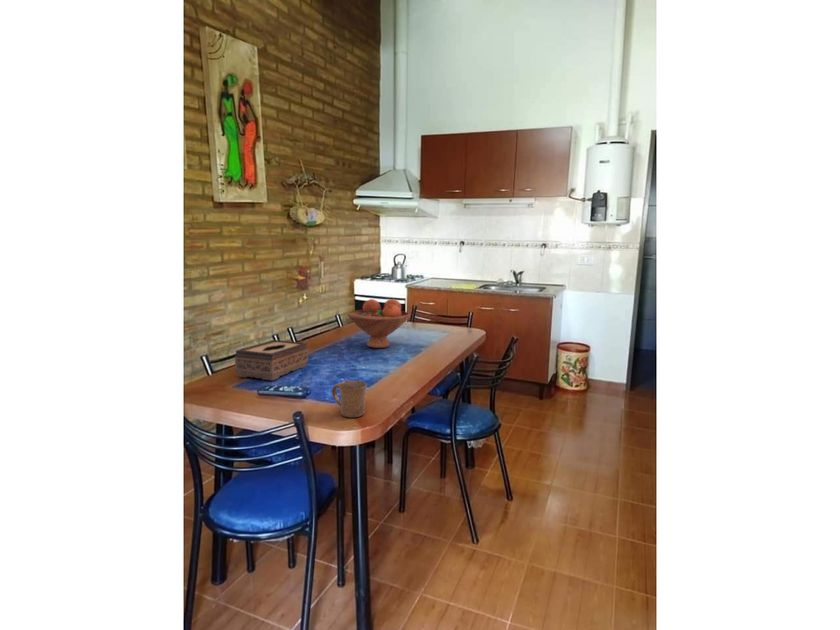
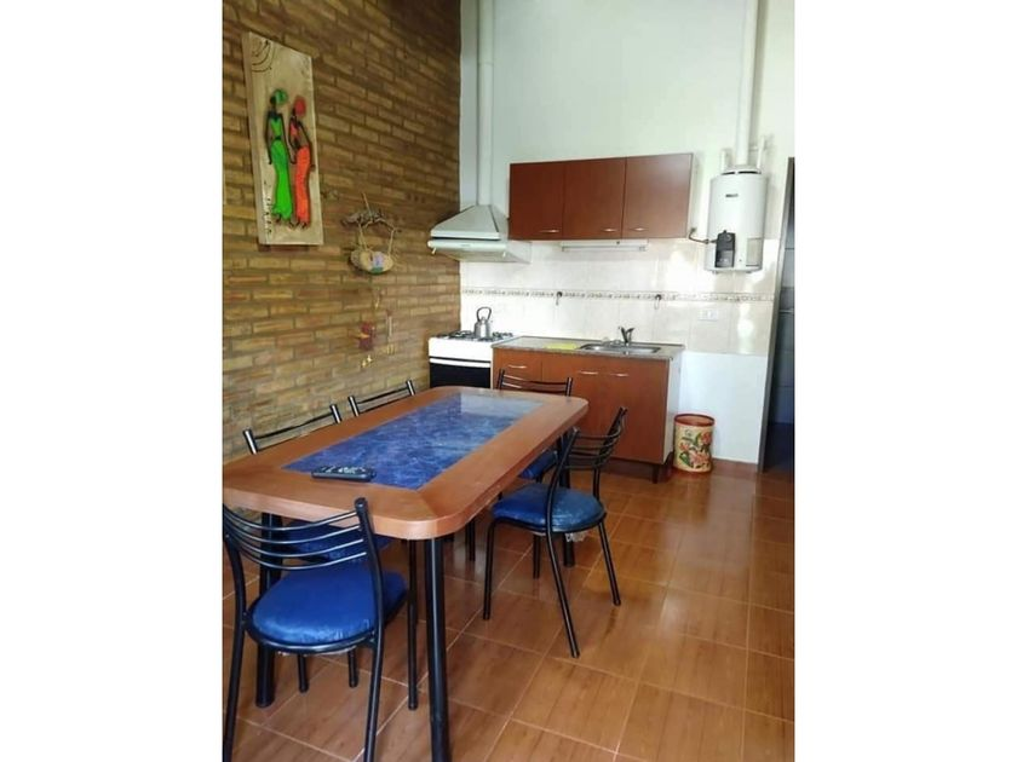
- tissue box [234,339,309,382]
- fruit bowl [346,298,412,349]
- mug [331,379,368,418]
